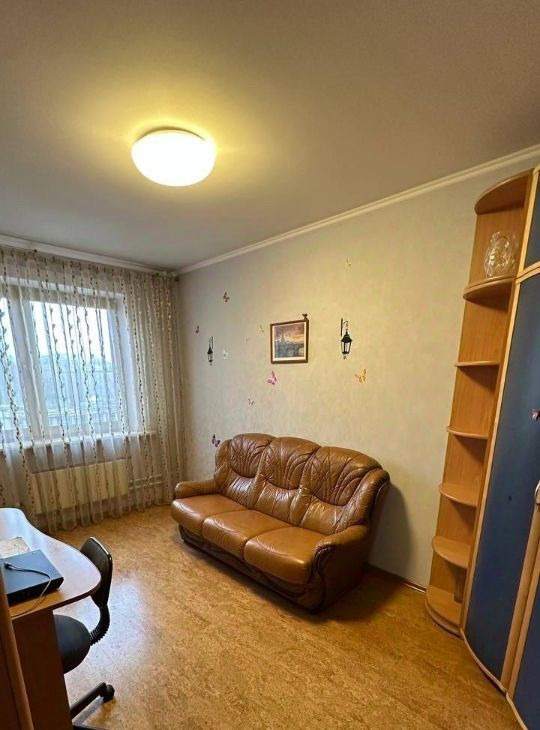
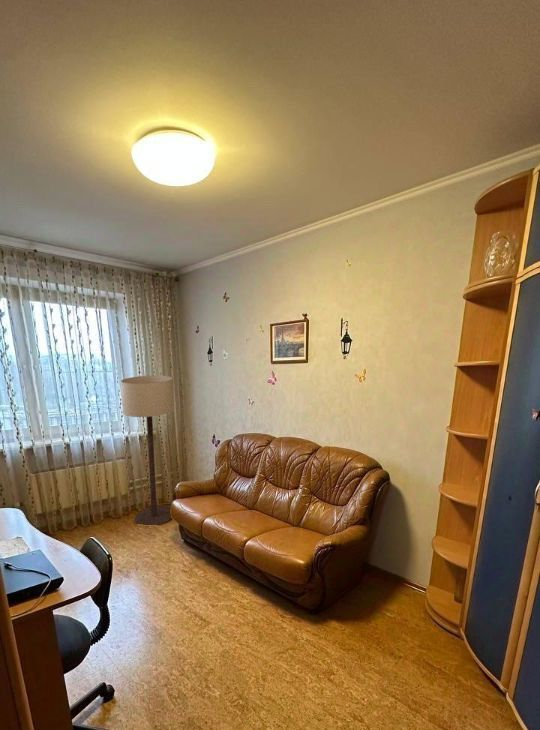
+ floor lamp [120,375,175,526]
